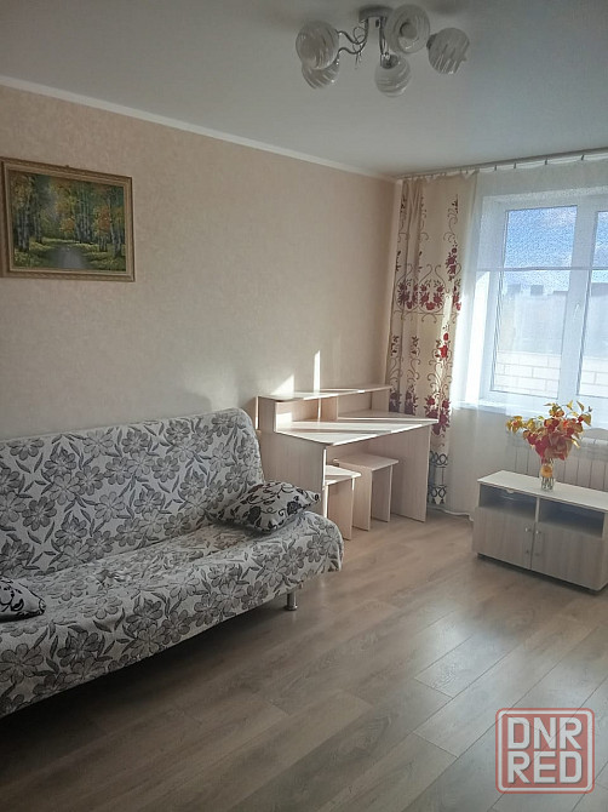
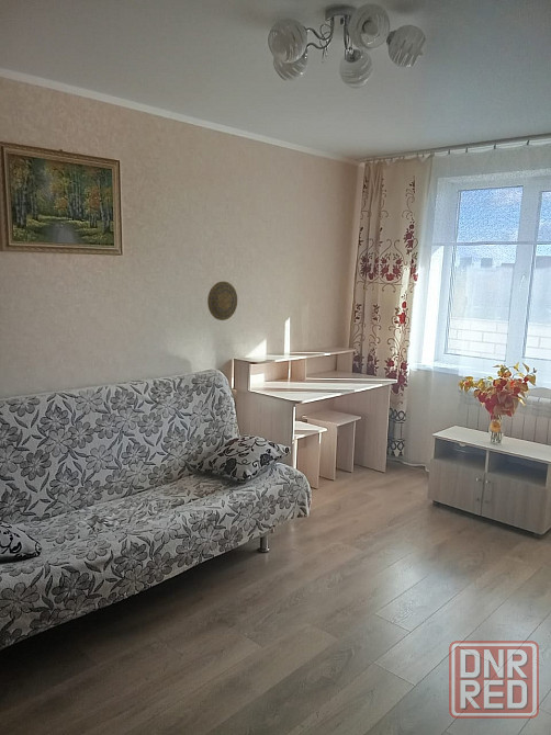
+ decorative plate [206,281,238,321]
